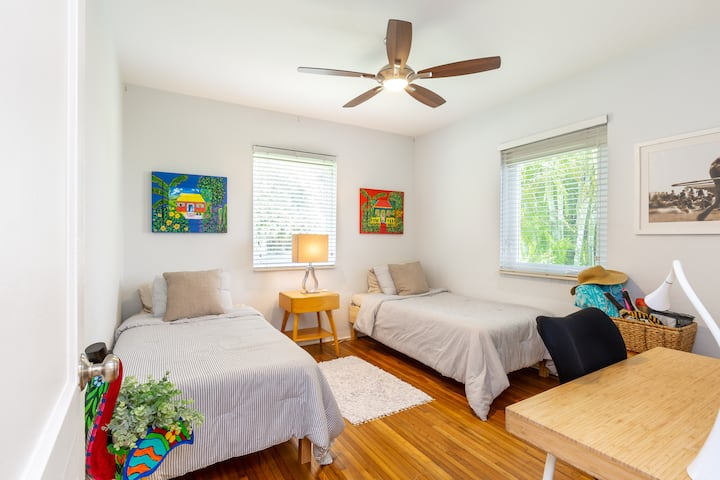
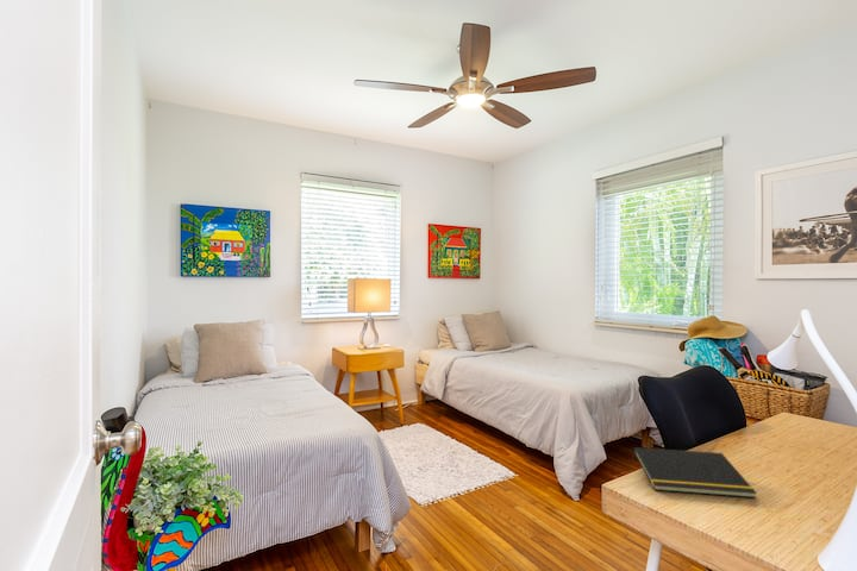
+ notepad [631,446,758,498]
